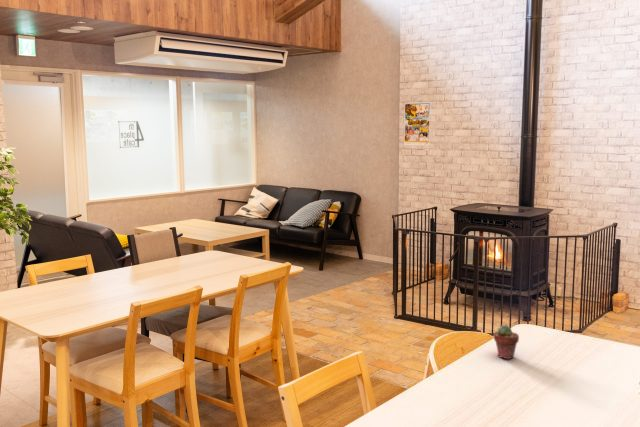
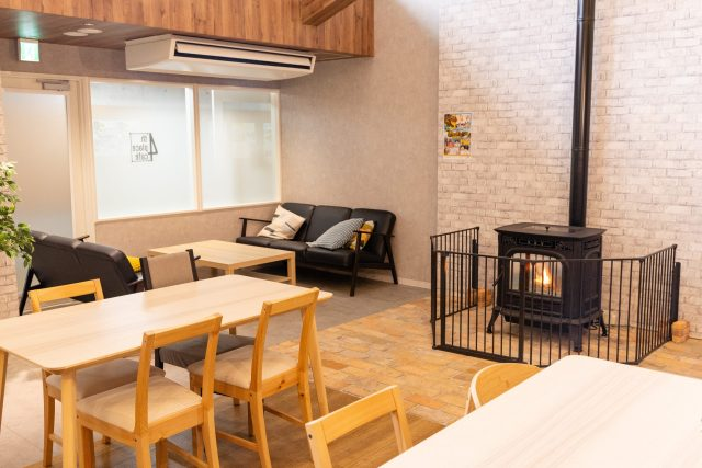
- potted succulent [493,324,520,360]
